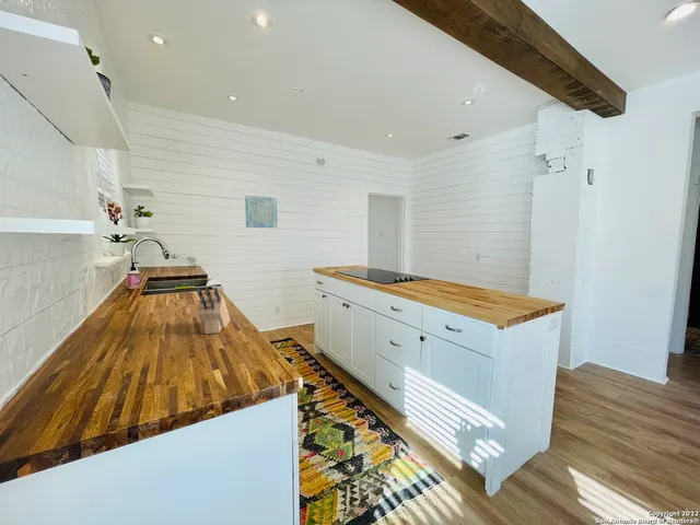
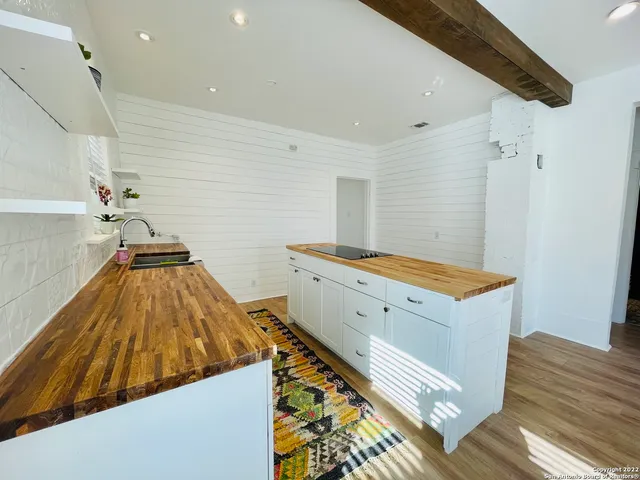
- knife block [196,287,231,335]
- wall art [244,195,279,229]
